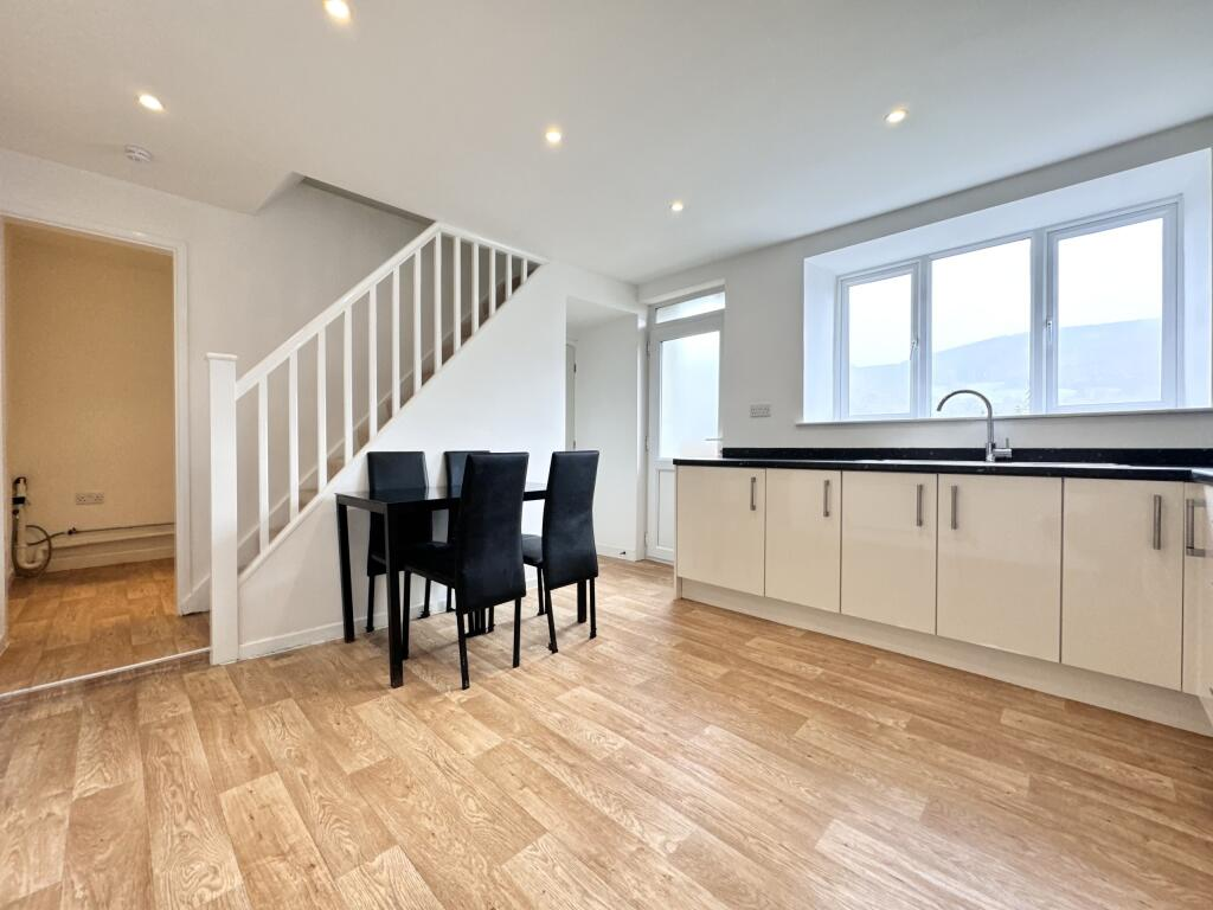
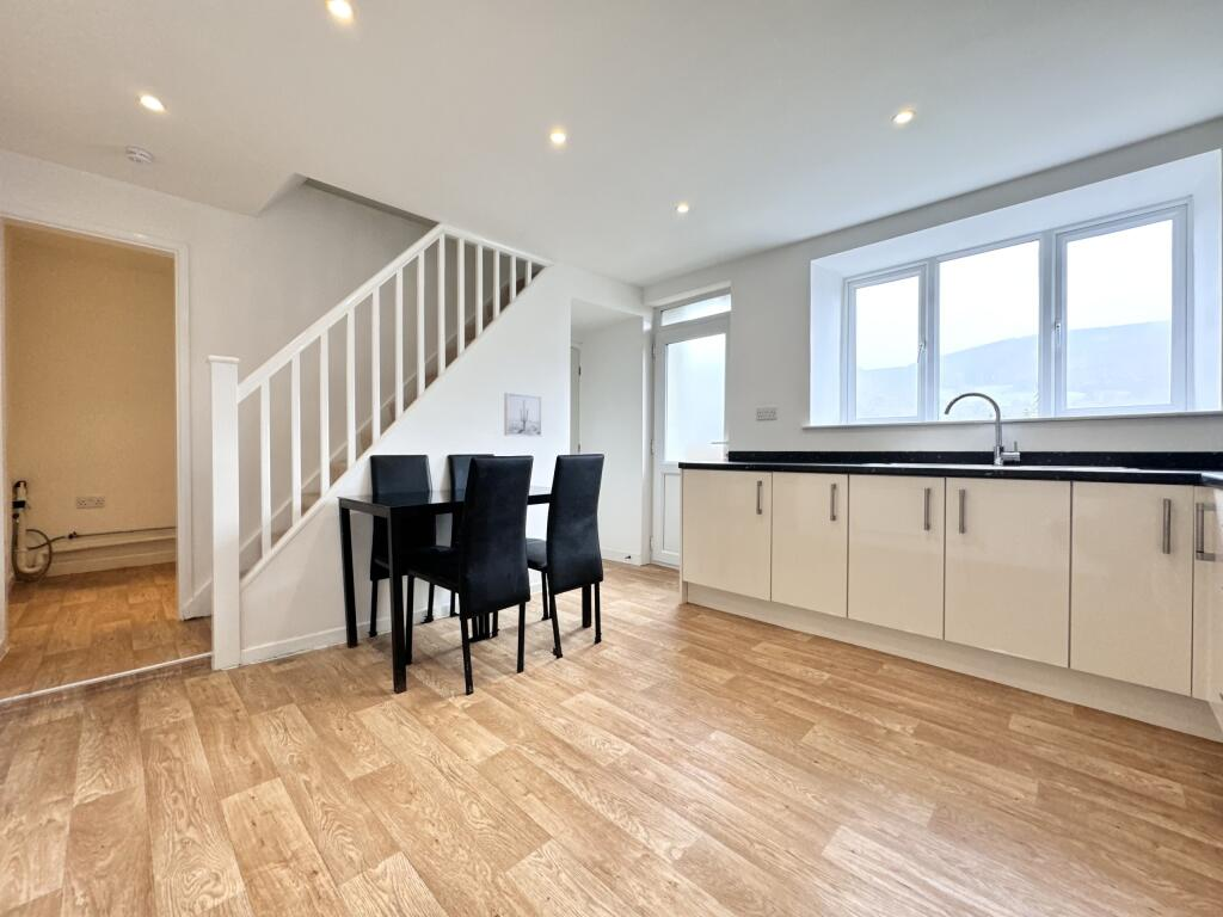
+ wall art [503,392,542,438]
